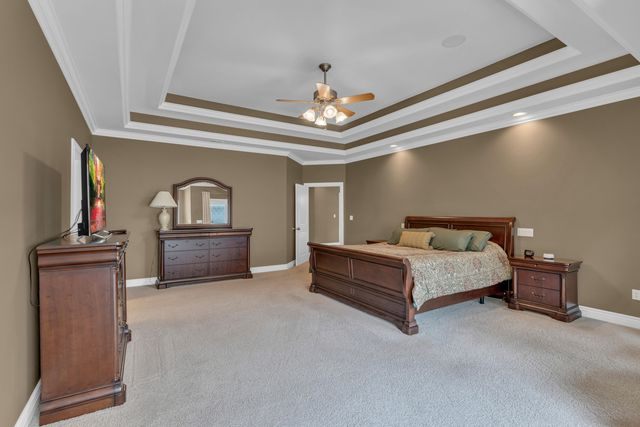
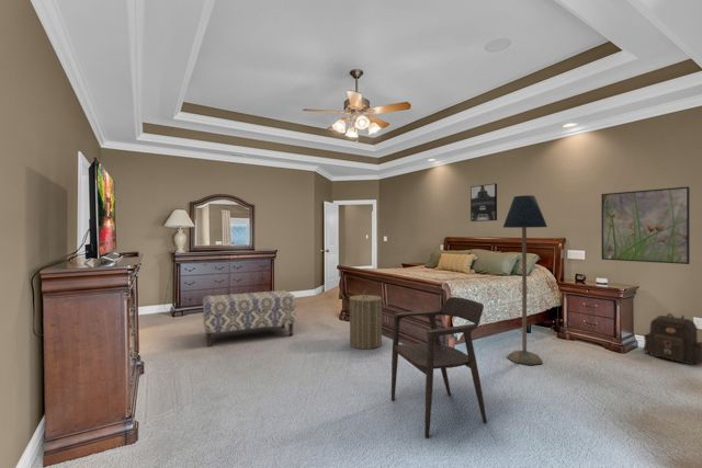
+ laundry hamper [349,289,383,351]
+ armchair [390,296,488,440]
+ wall art [469,183,498,222]
+ backpack [642,312,702,366]
+ floor lamp [502,194,548,366]
+ bench [202,289,296,347]
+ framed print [600,185,691,265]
